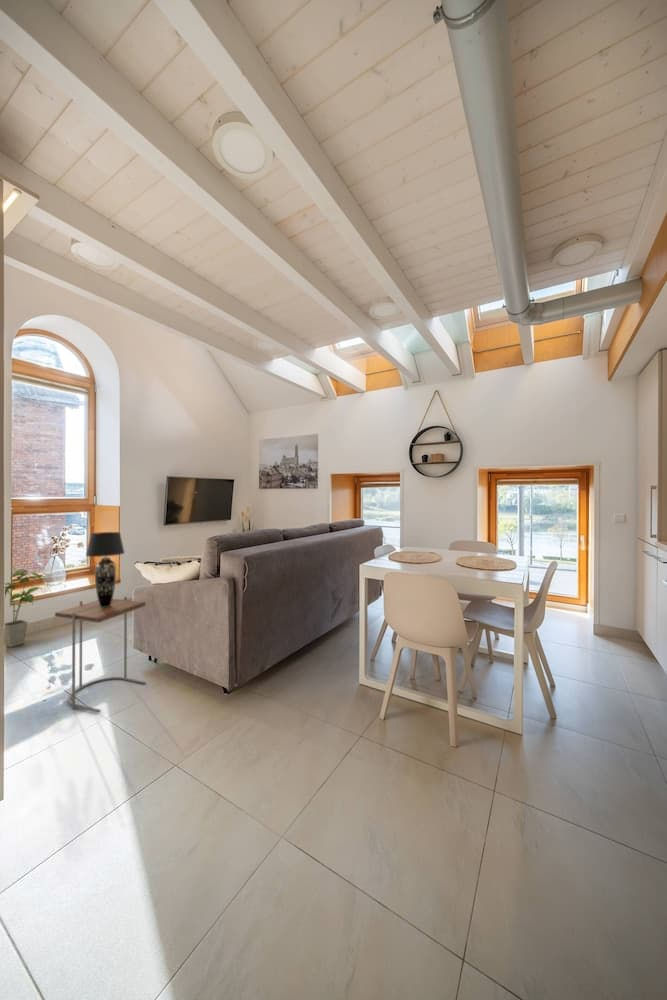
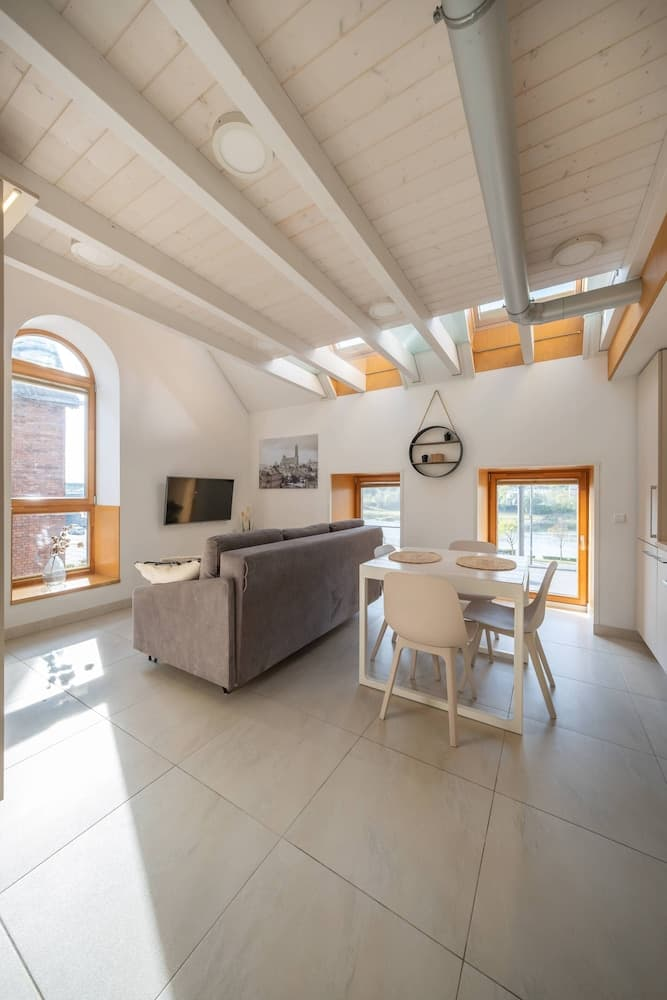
- side table [54,595,147,713]
- table lamp [85,531,126,608]
- house plant [4,568,43,648]
